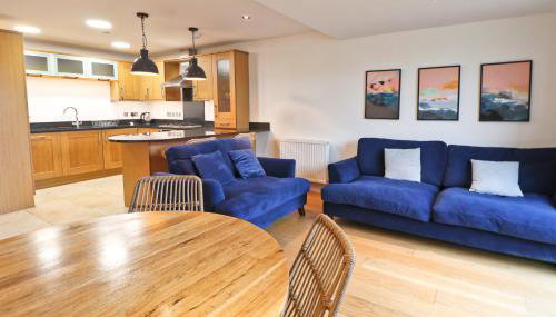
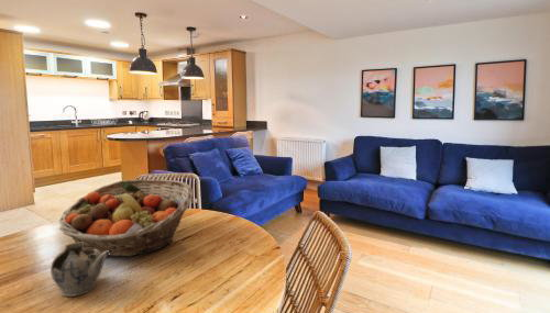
+ teapot [50,242,110,298]
+ fruit basket [58,178,195,258]
